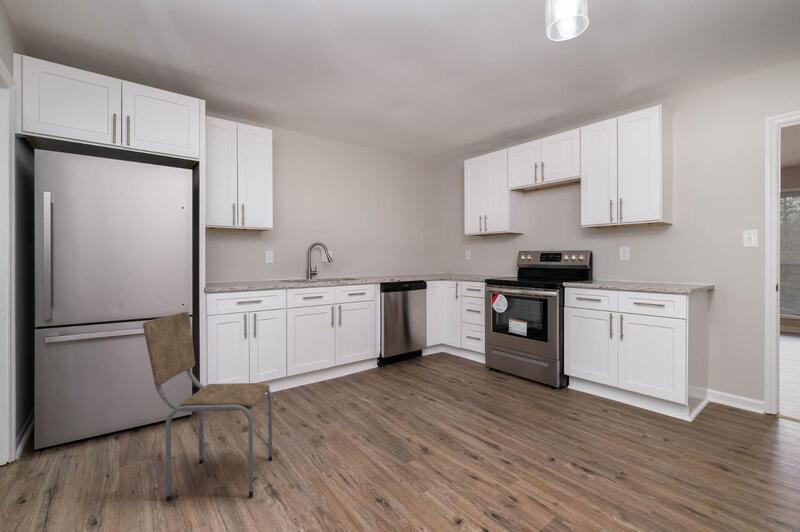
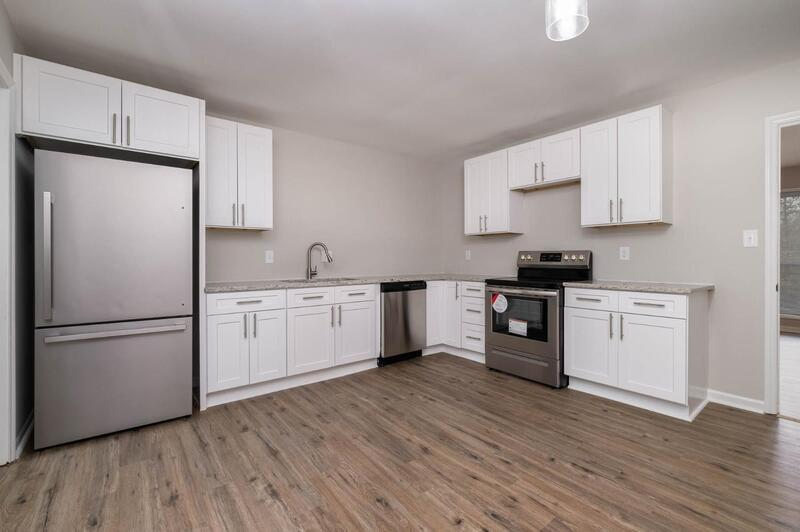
- dining chair [142,311,273,502]
